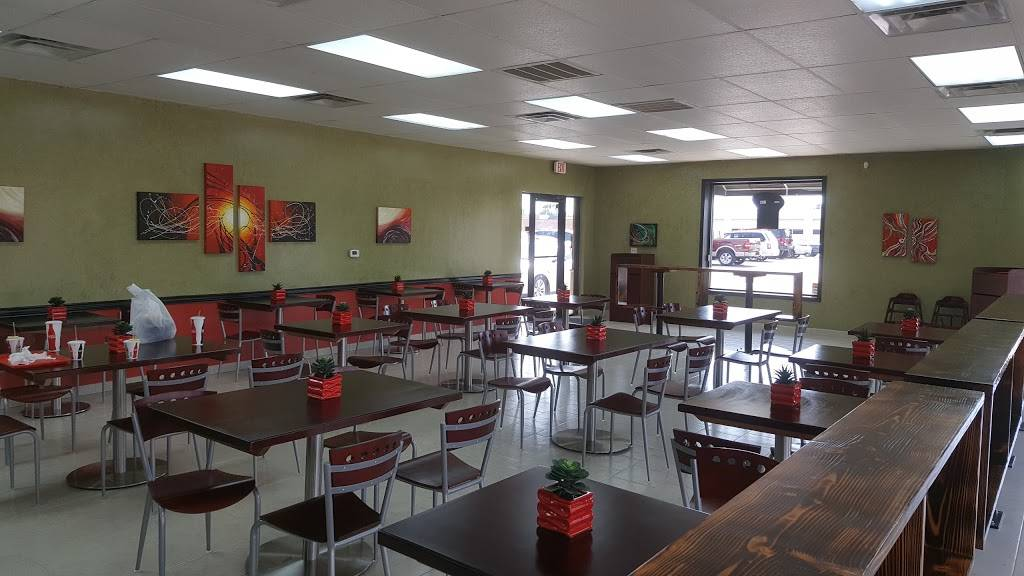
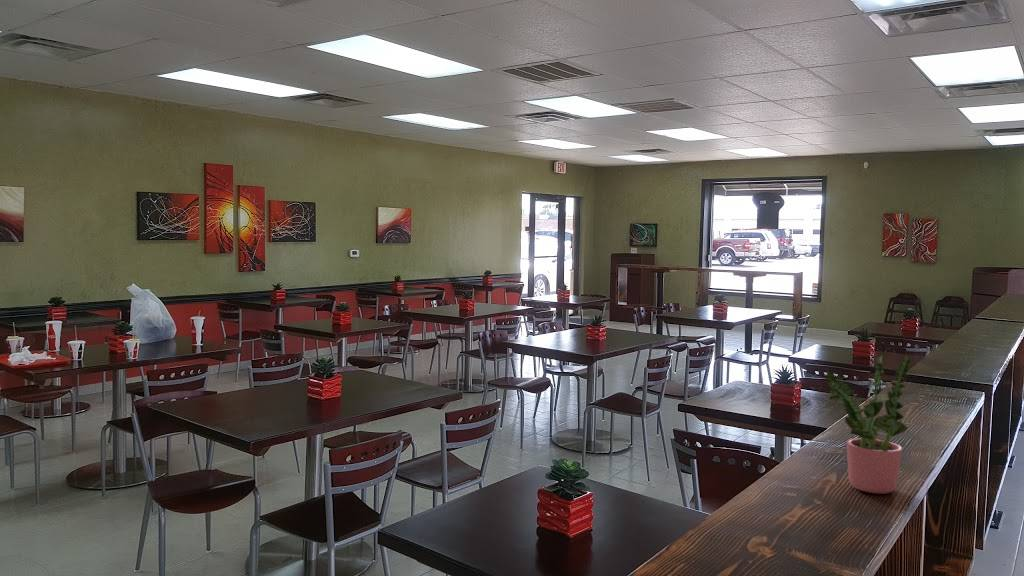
+ potted plant [825,355,912,495]
